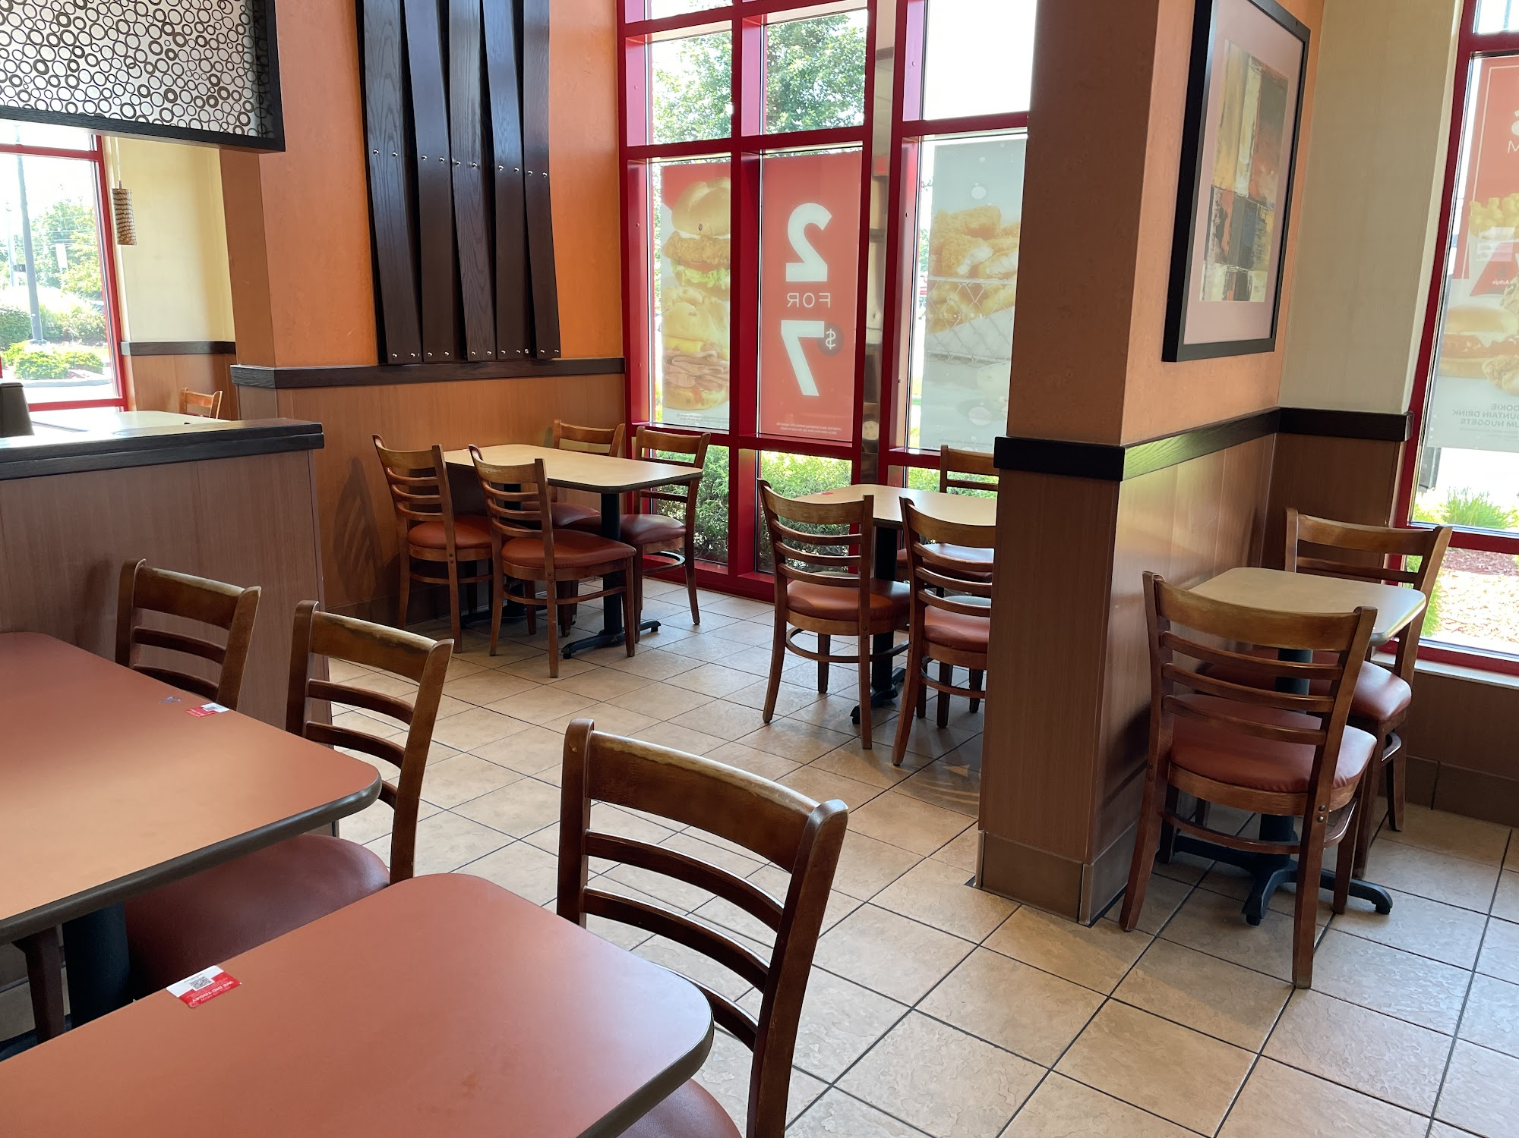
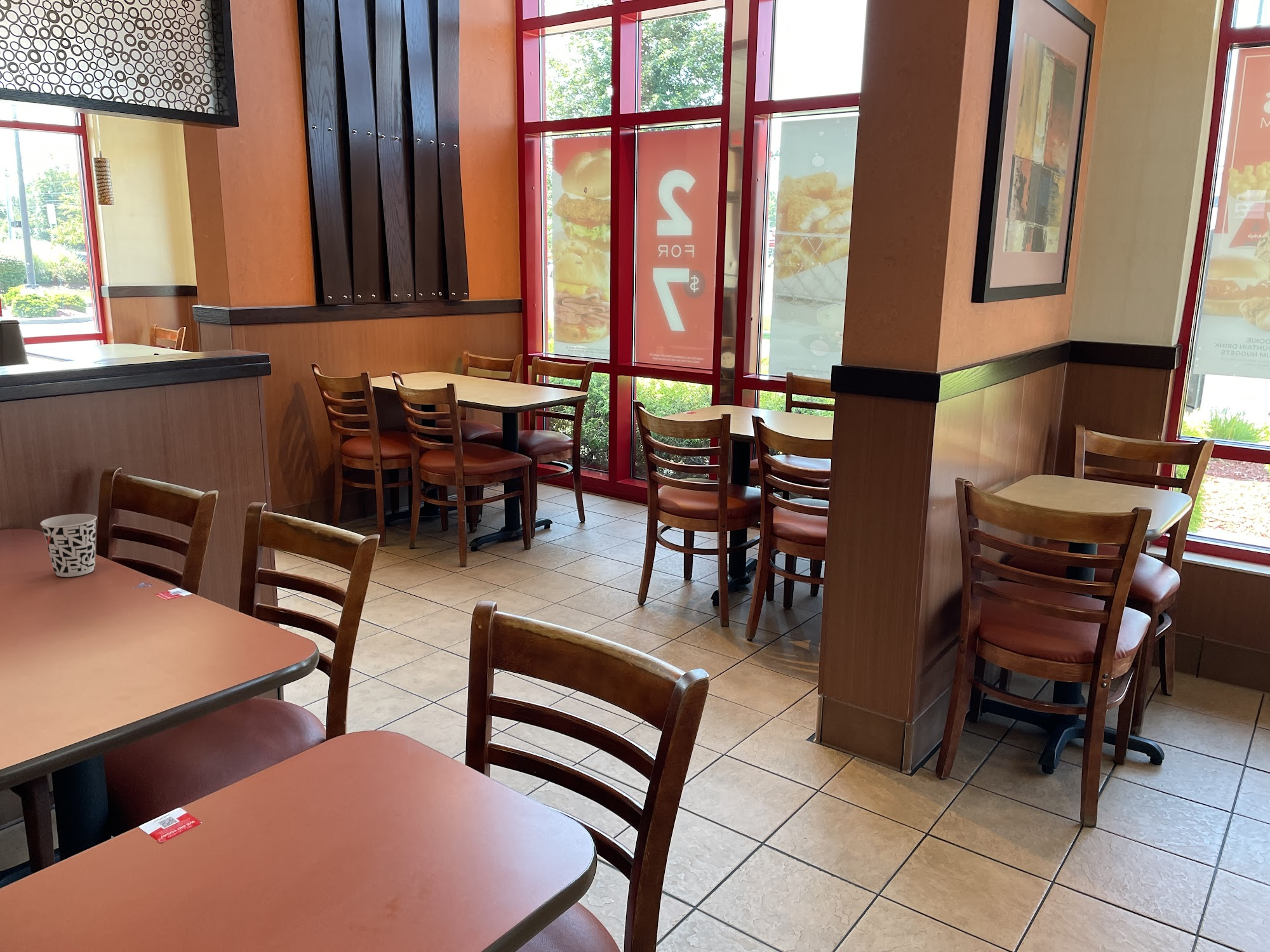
+ cup [39,513,97,578]
